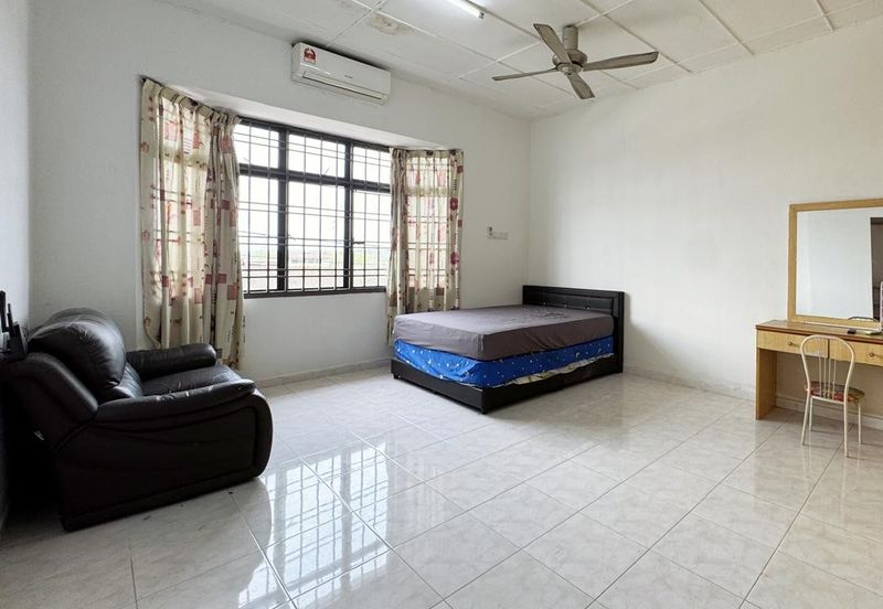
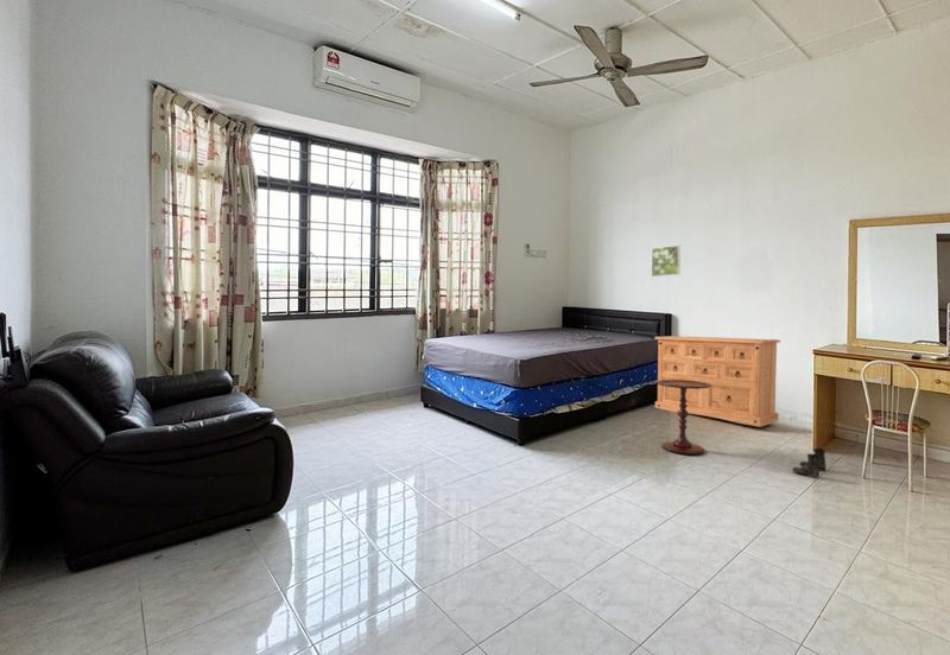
+ dresser [653,335,781,428]
+ boots [791,447,828,478]
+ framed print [651,244,682,278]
+ side table [656,380,711,456]
